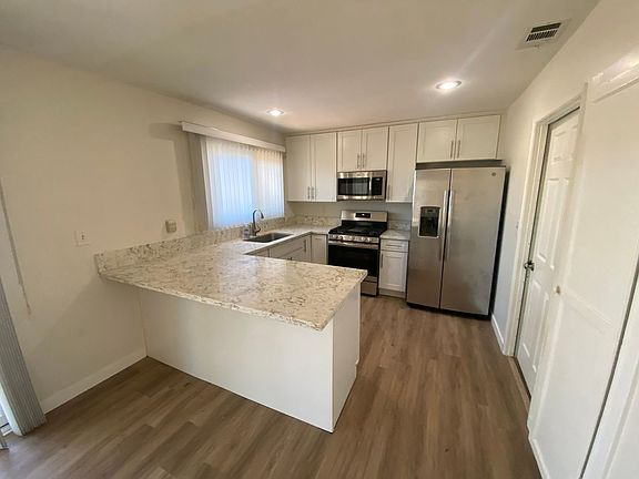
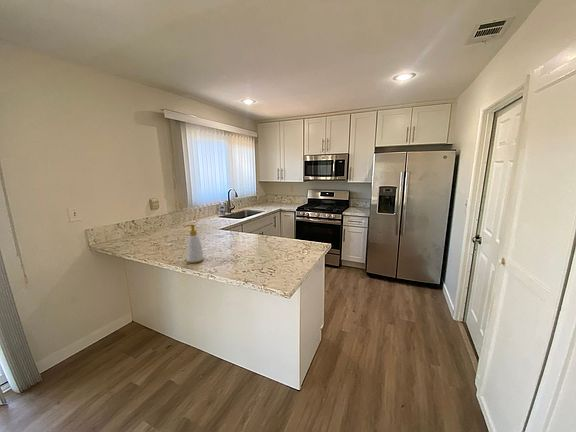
+ soap bottle [183,223,205,264]
